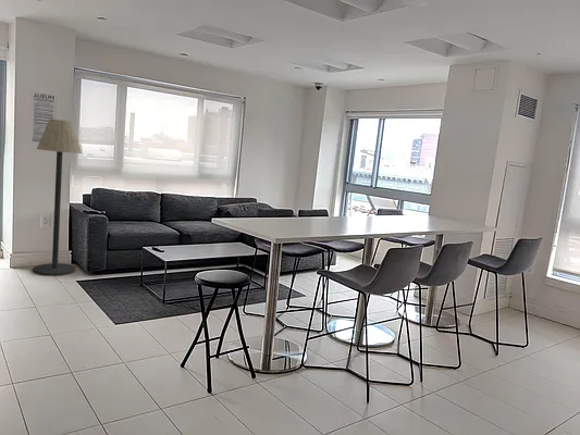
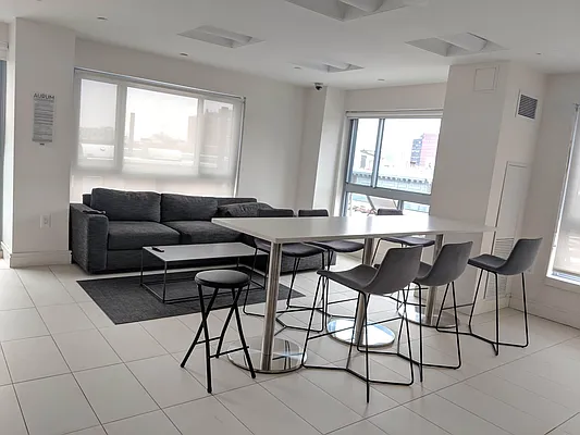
- floor lamp [32,119,83,276]
